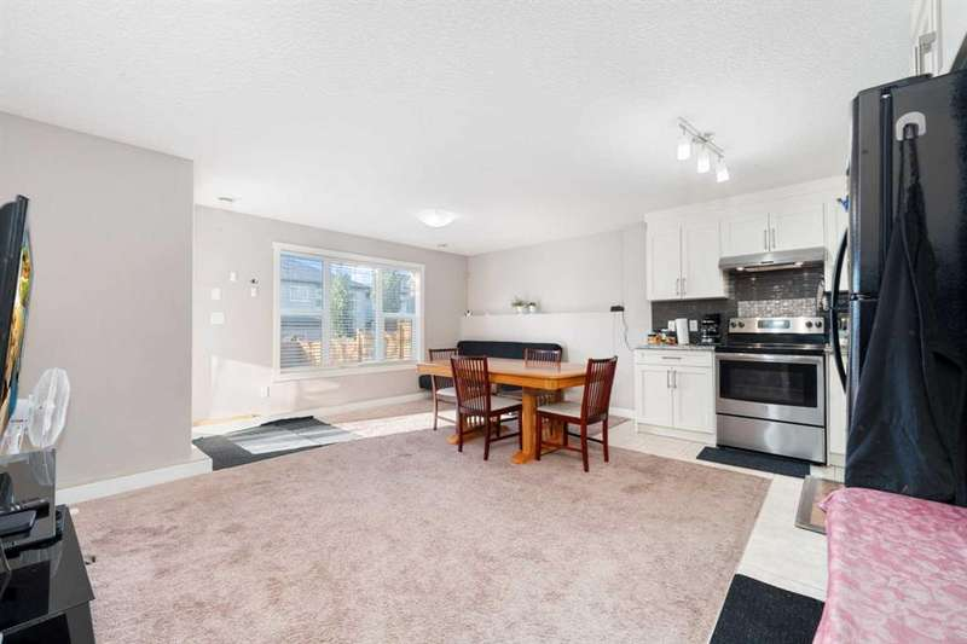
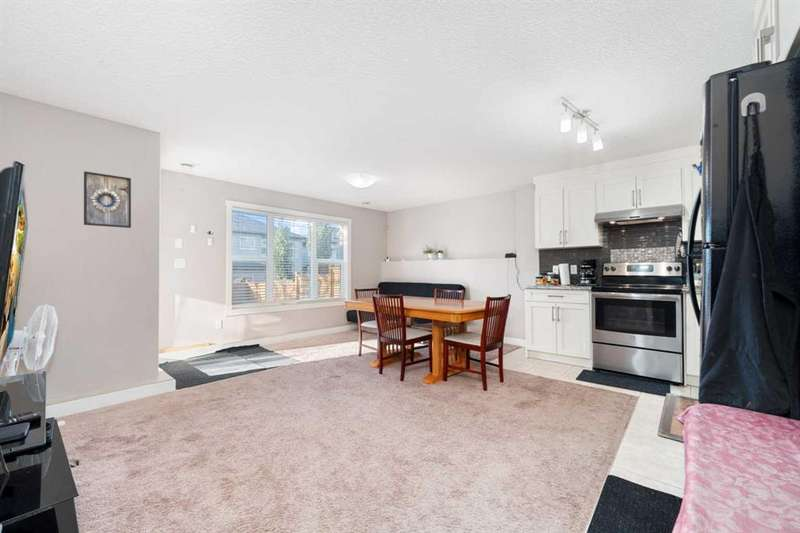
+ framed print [83,170,132,229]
